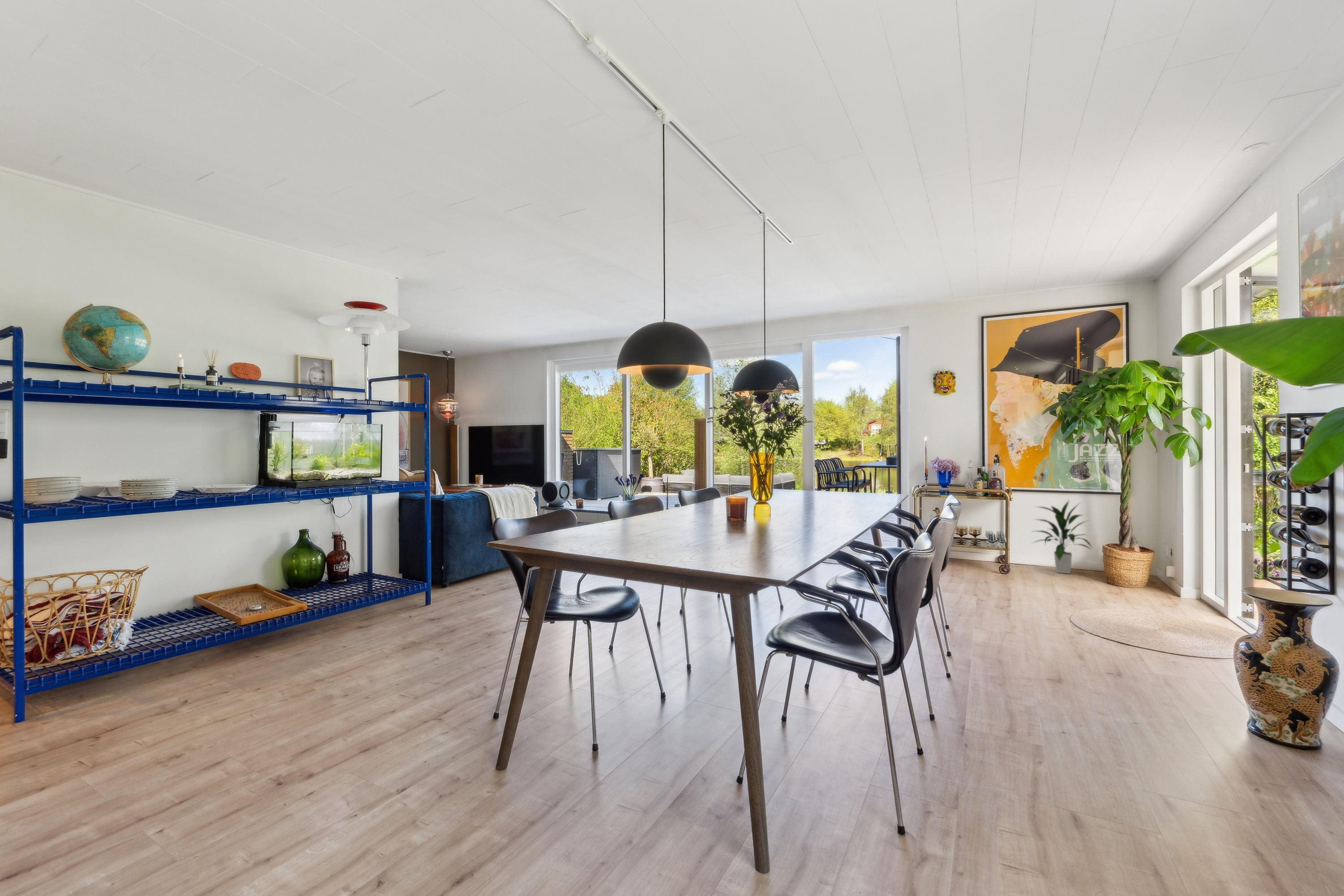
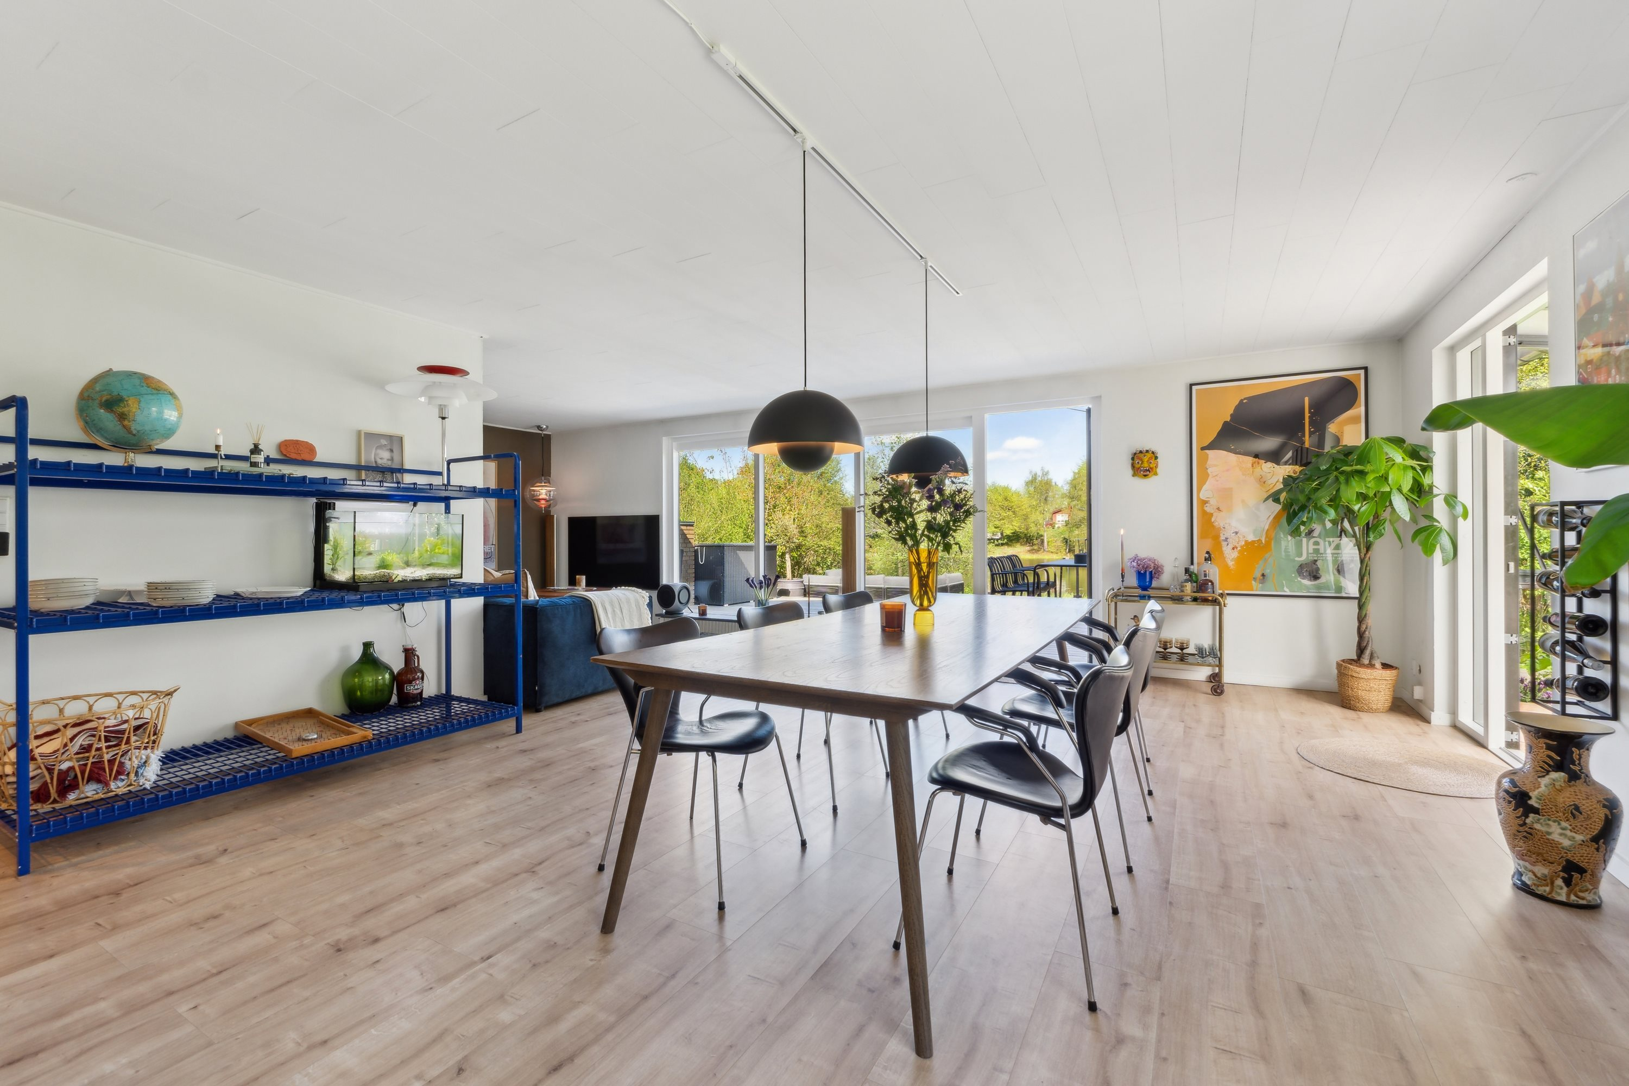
- indoor plant [1030,500,1093,574]
